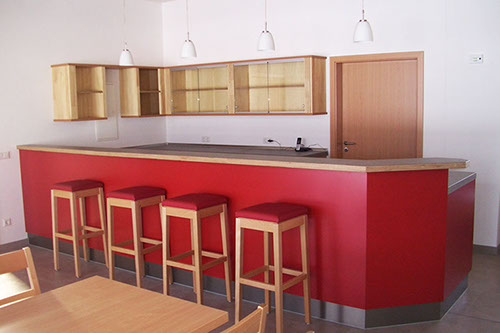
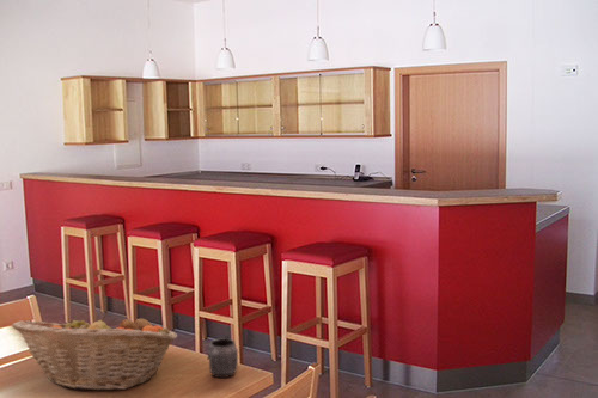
+ fruit basket [11,311,178,392]
+ mug [206,333,239,379]
